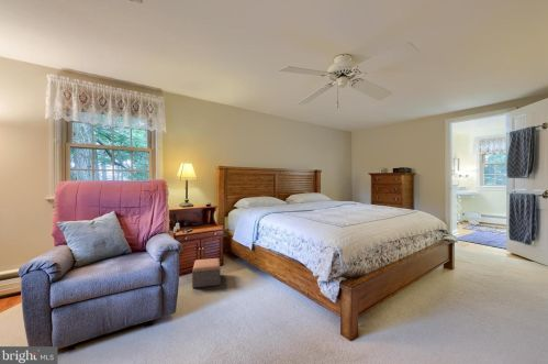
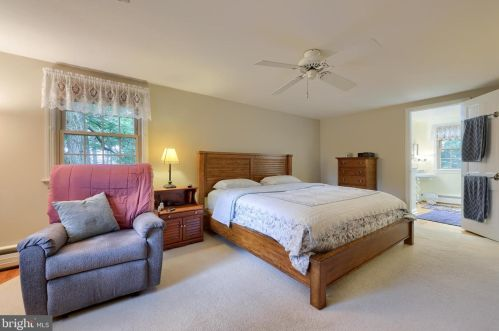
- footstool [191,257,222,289]
